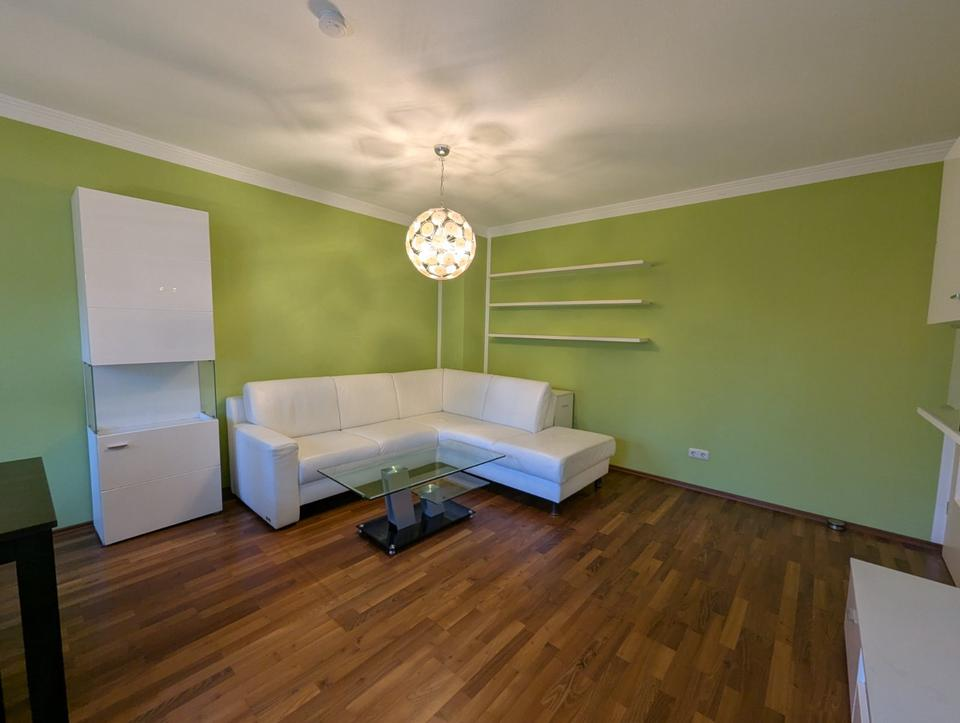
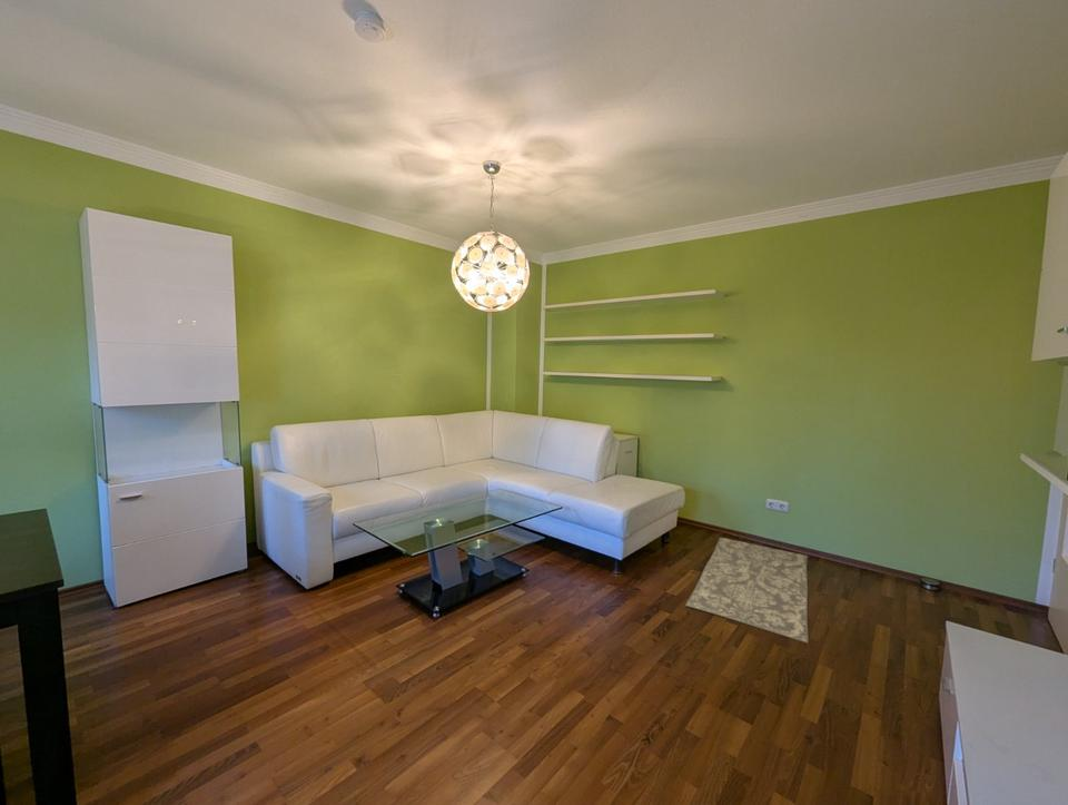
+ rug [684,536,810,645]
